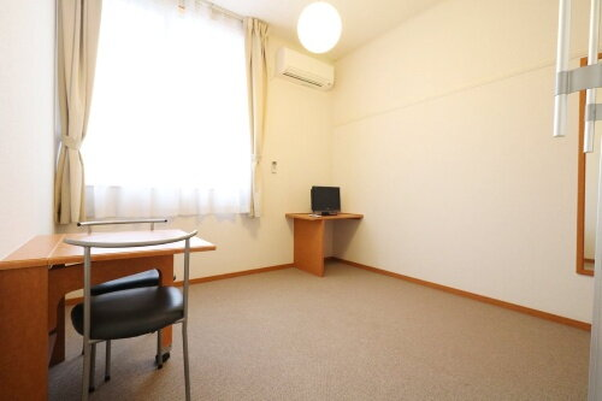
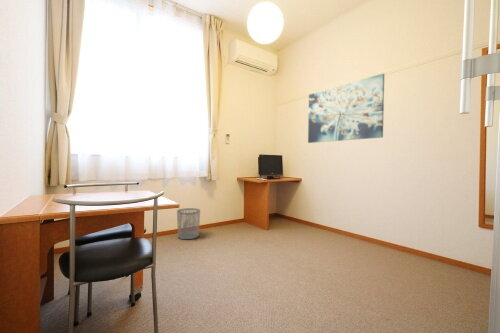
+ wall art [307,73,385,144]
+ waste bin [176,207,201,240]
